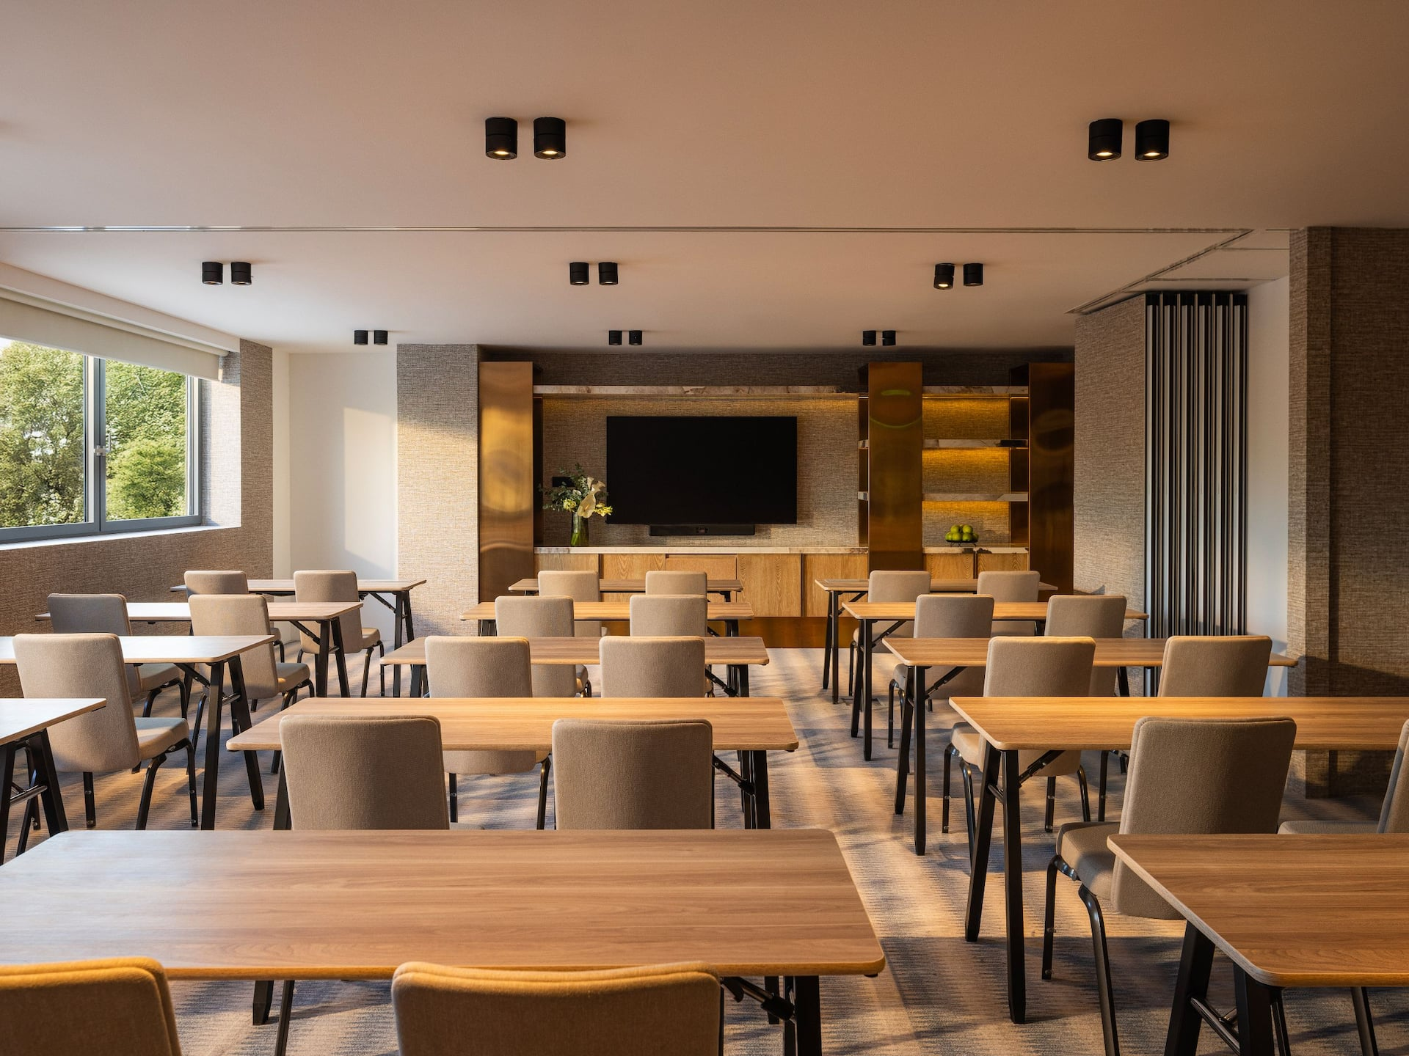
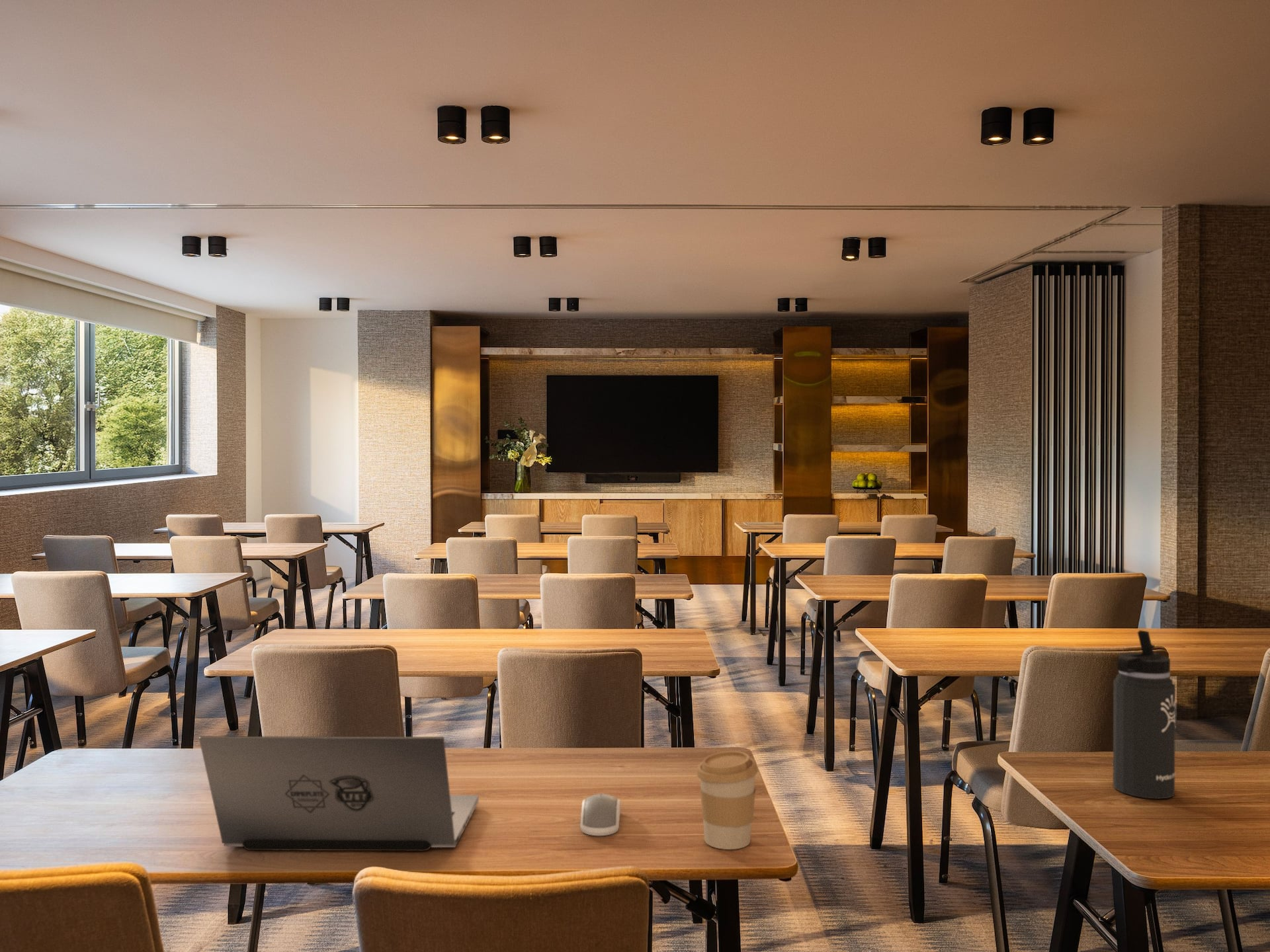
+ coffee cup [696,750,759,850]
+ computer mouse [579,793,621,836]
+ laptop [198,736,479,852]
+ thermos bottle [1111,629,1177,800]
